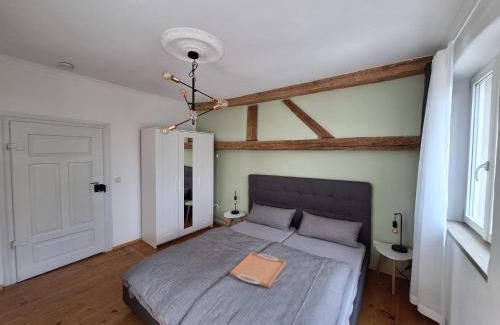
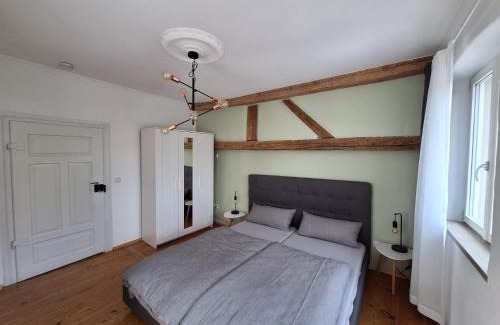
- serving tray [229,251,287,289]
